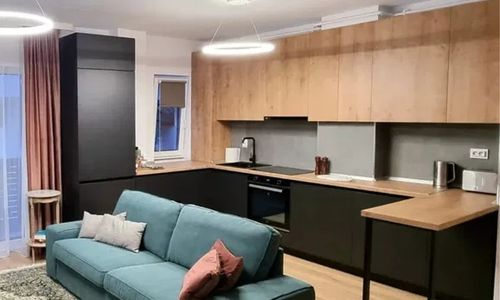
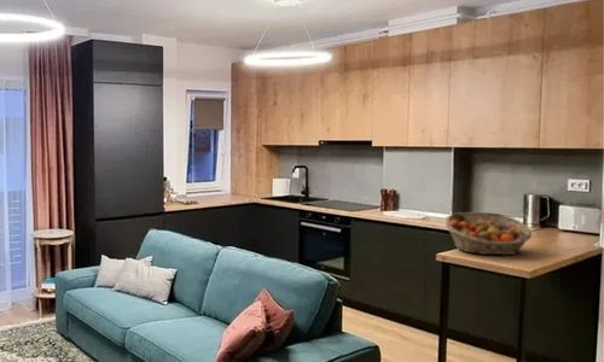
+ fruit basket [445,211,533,256]
